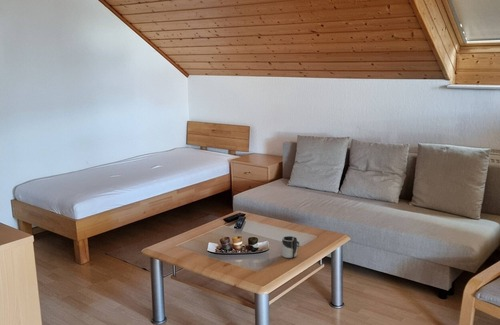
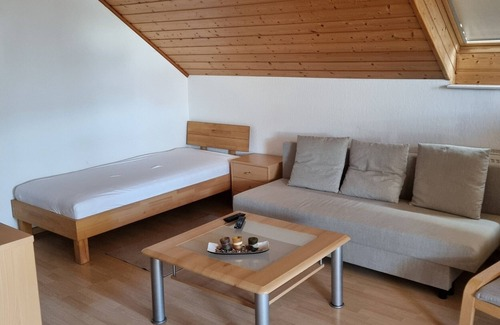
- cup [281,235,300,259]
